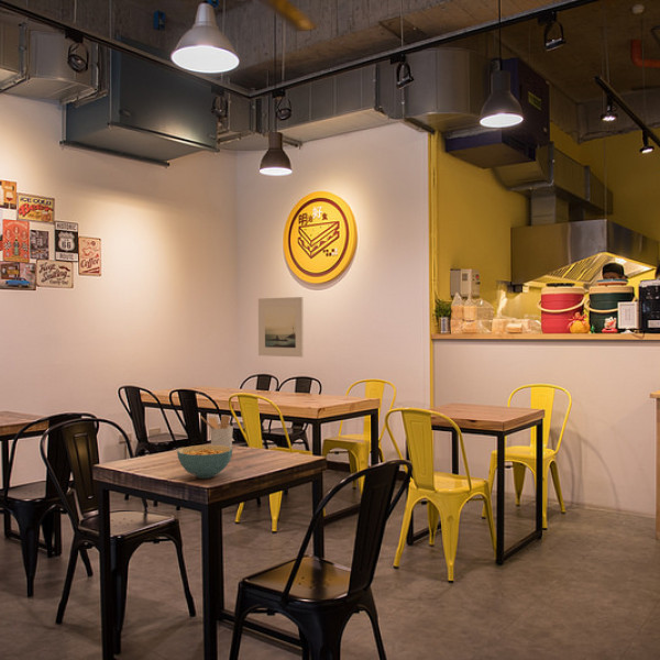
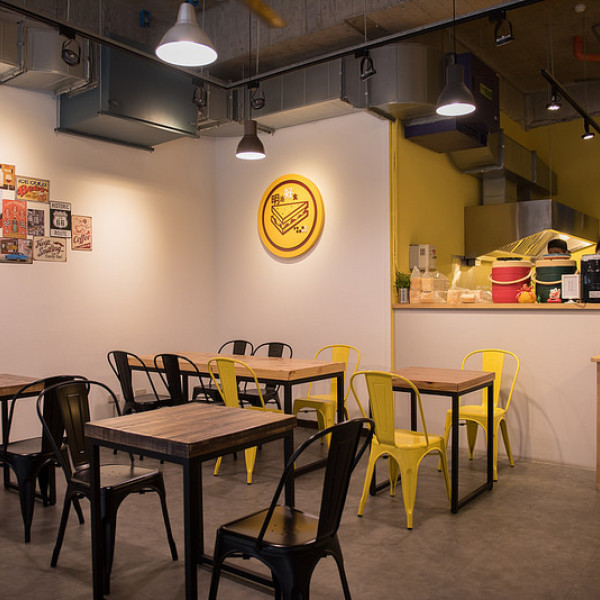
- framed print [257,296,305,359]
- cereal bowl [176,444,233,480]
- utensil holder [199,414,234,449]
